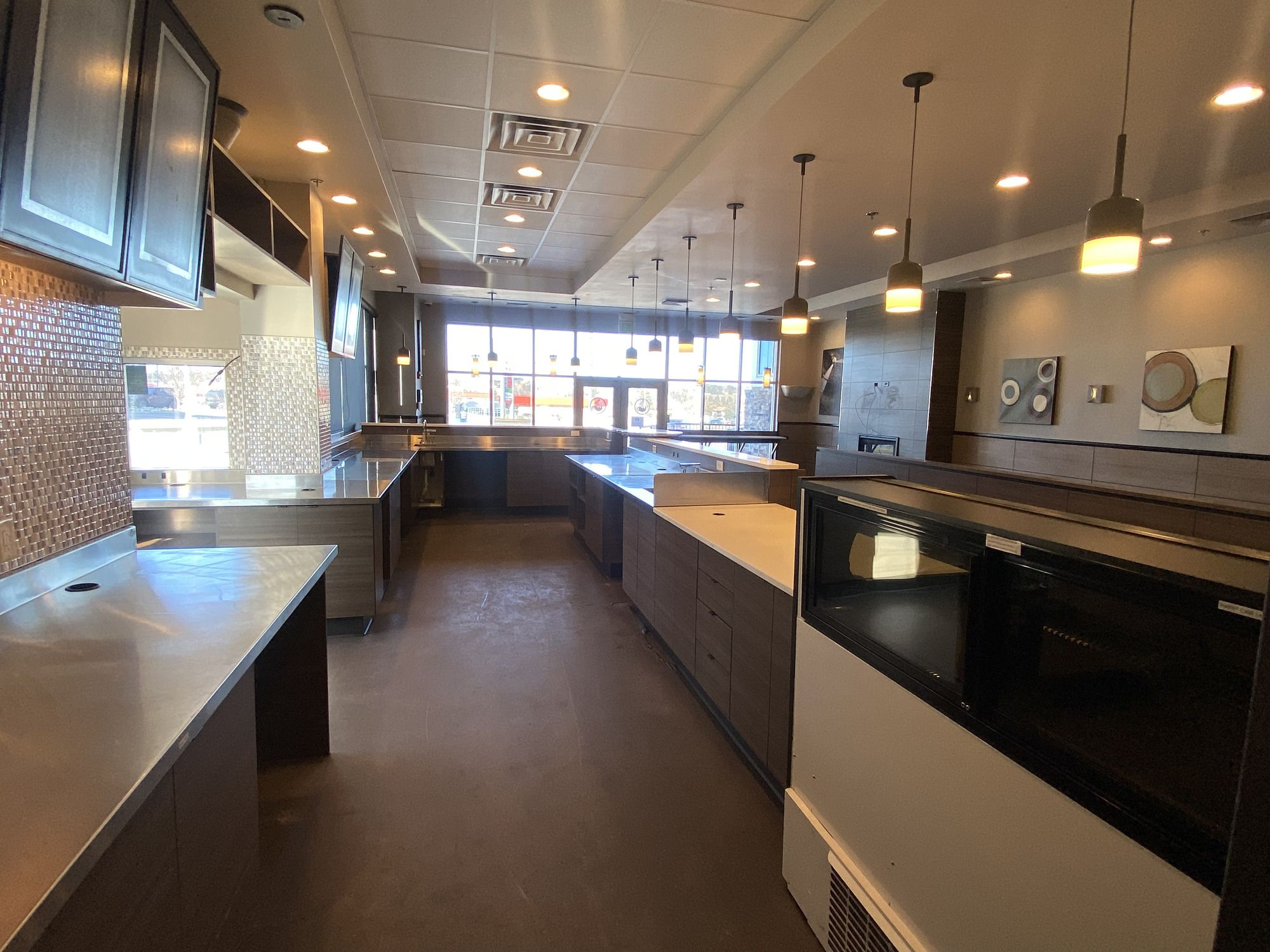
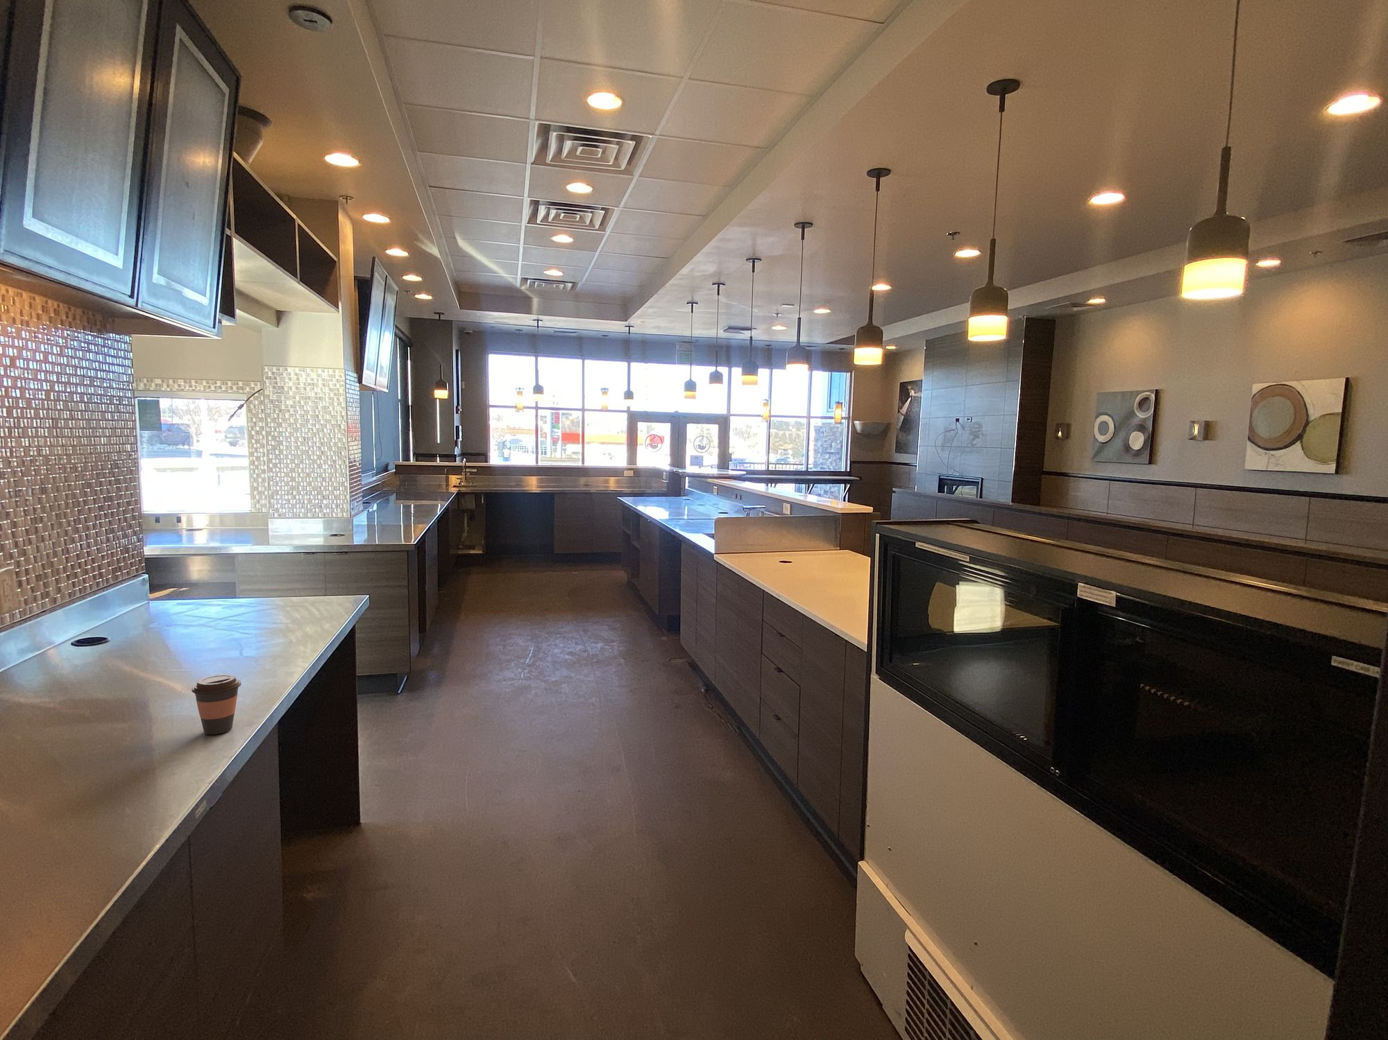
+ coffee cup [191,674,243,735]
